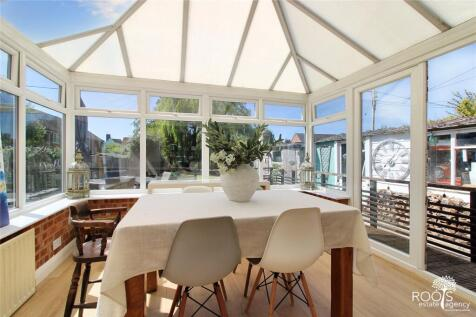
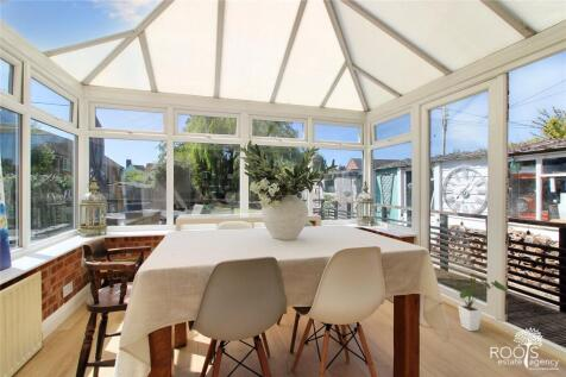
+ house plant [444,275,508,332]
